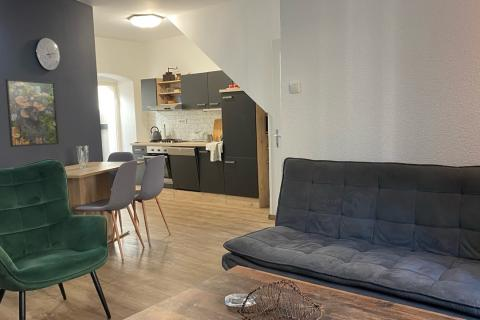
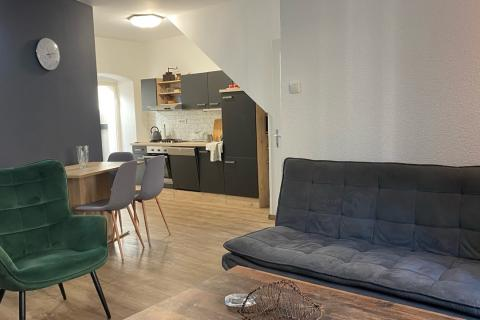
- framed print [5,78,60,148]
